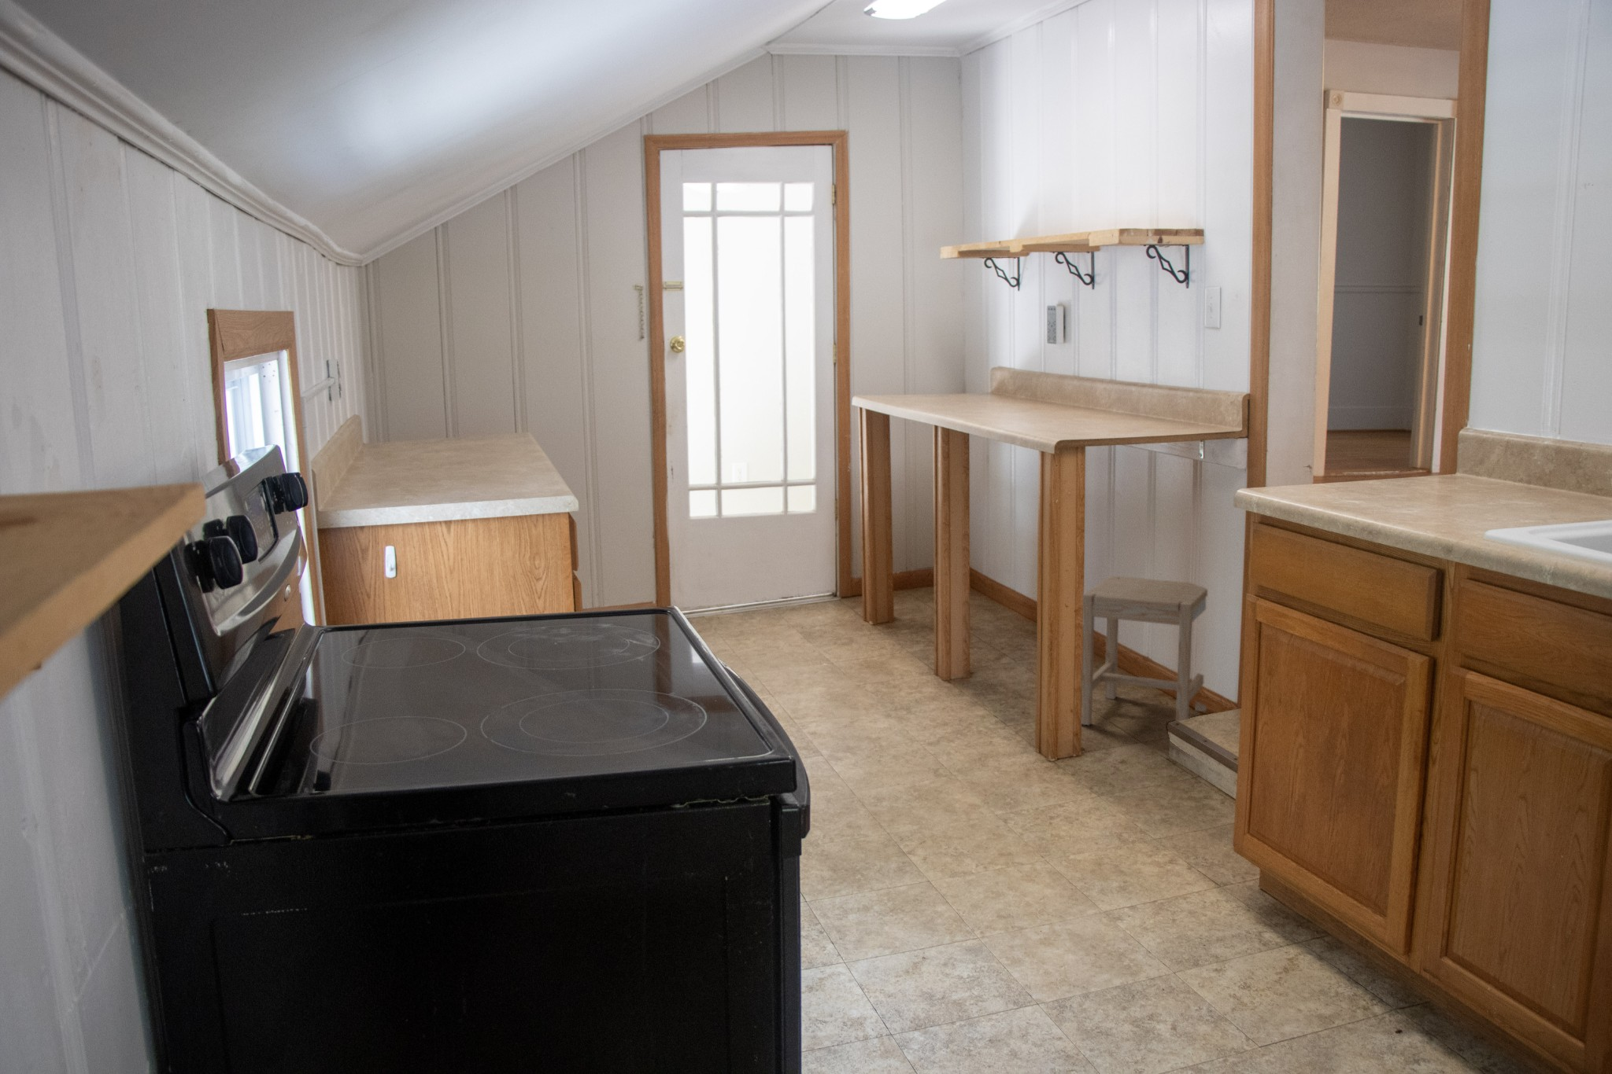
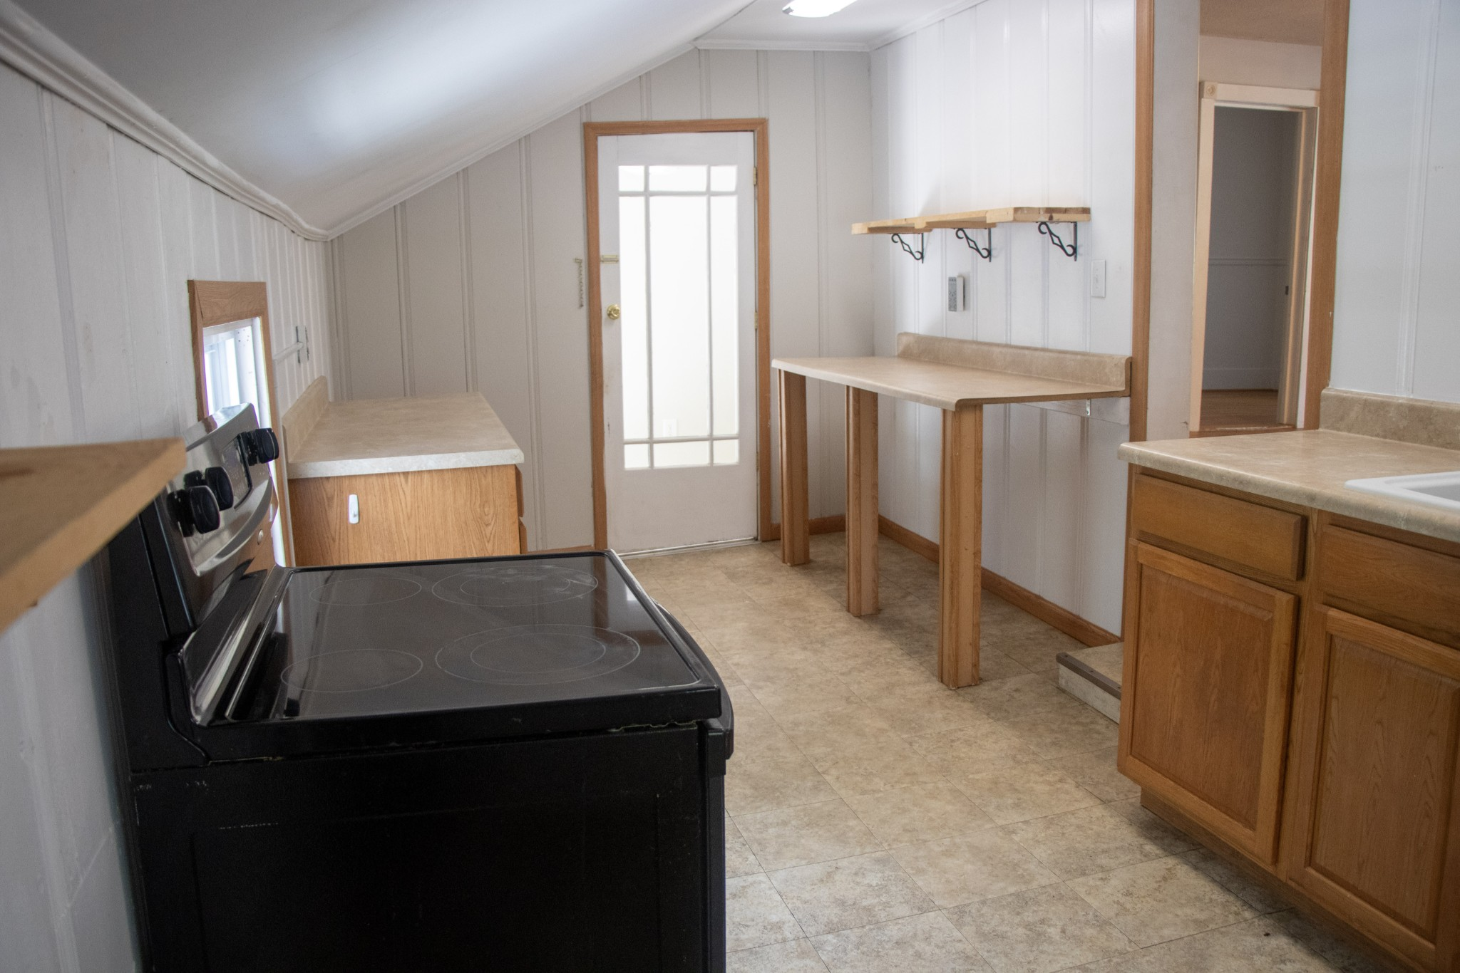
- stool [1081,575,1208,725]
